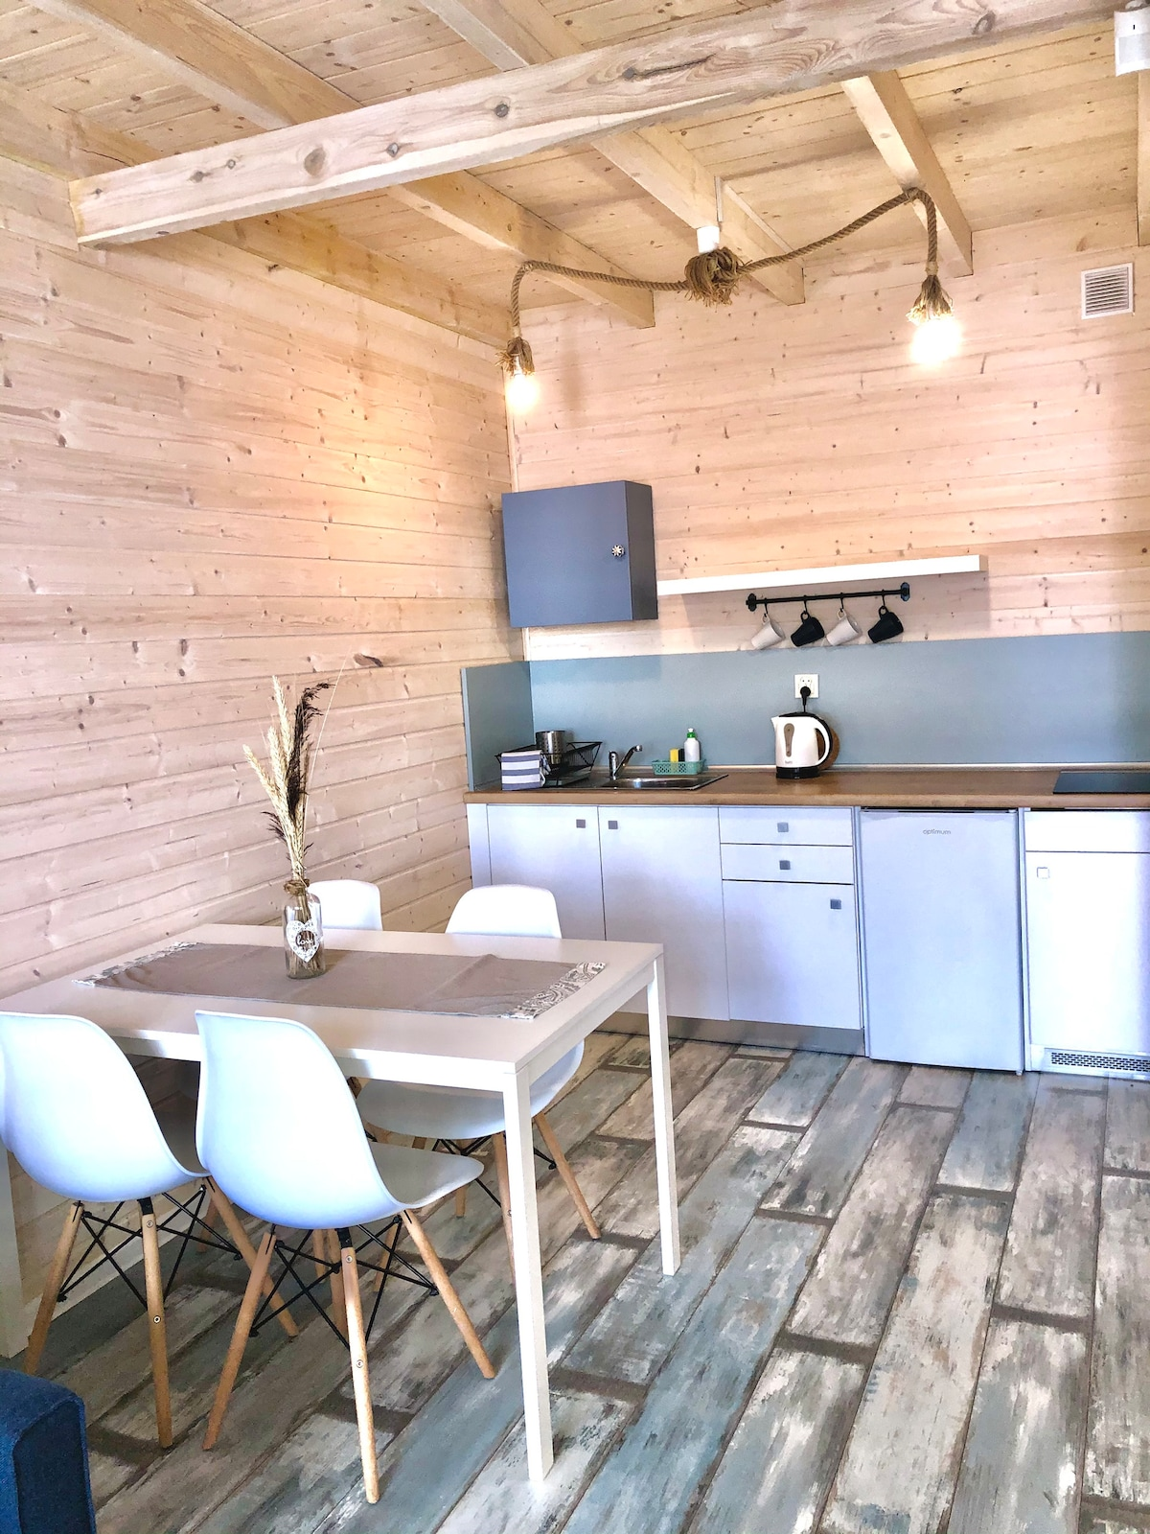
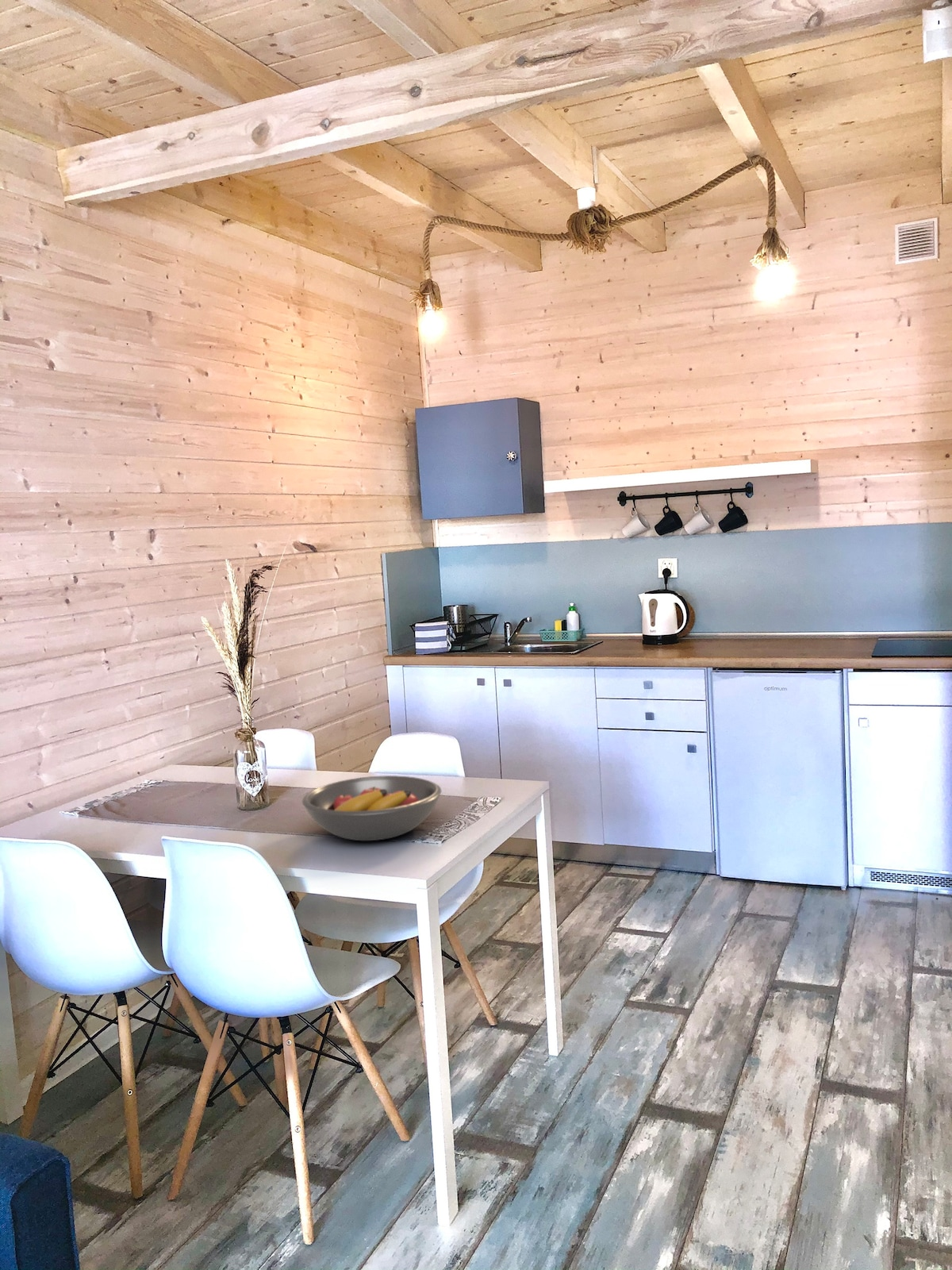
+ fruit bowl [301,775,442,841]
